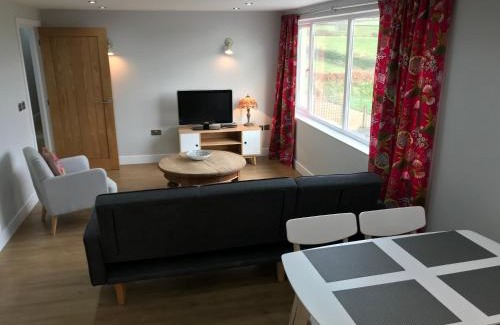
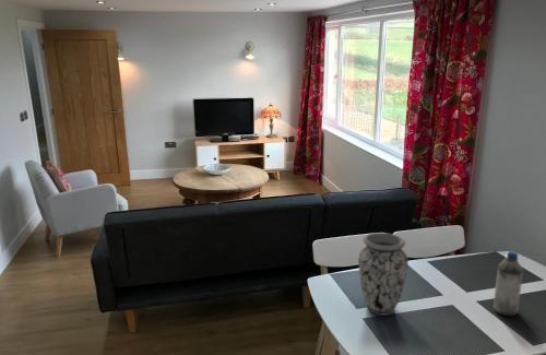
+ water bottle [492,250,524,317]
+ vase [357,232,410,317]
